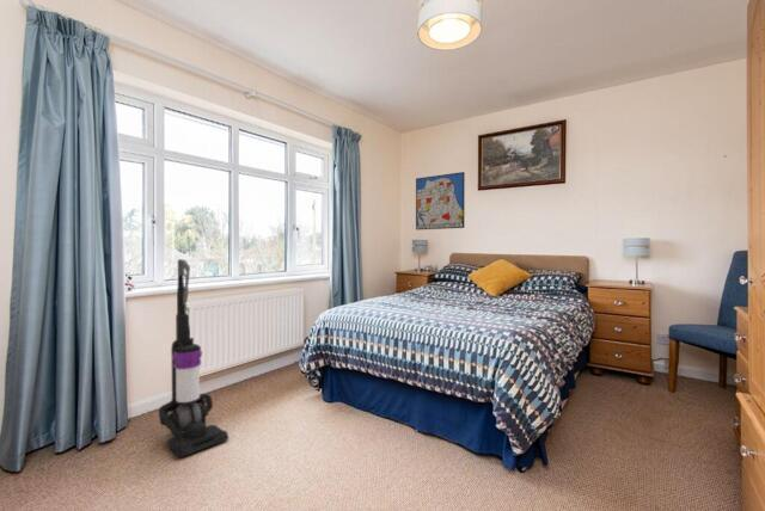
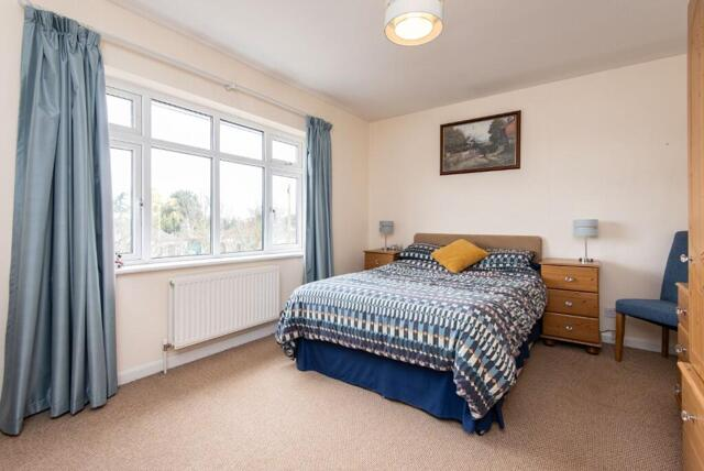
- wall art [415,171,466,230]
- vacuum cleaner [158,258,230,458]
